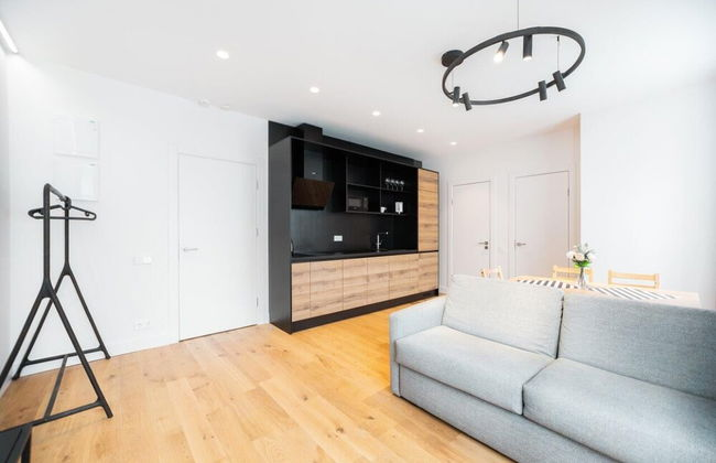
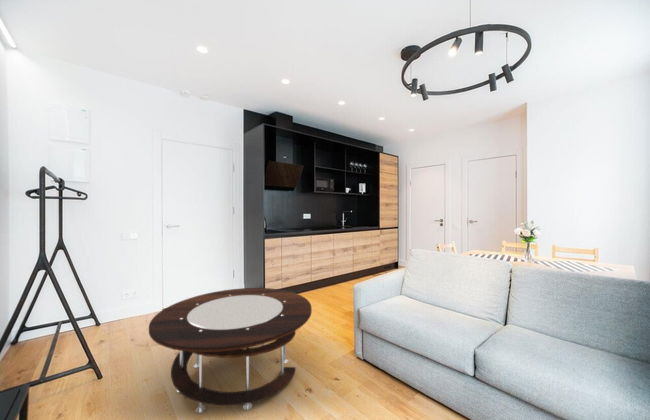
+ coffee table [148,287,313,414]
